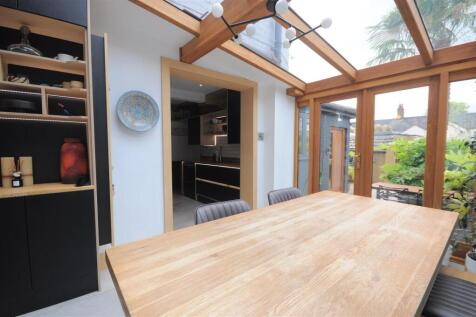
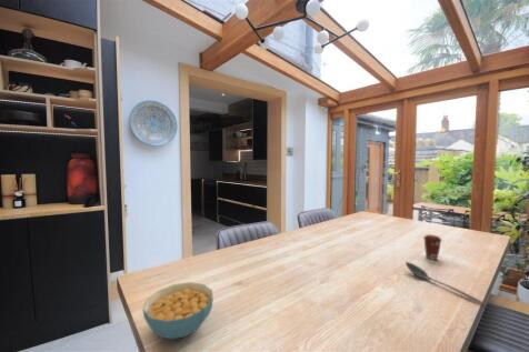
+ coffee cup [422,233,443,261]
+ cereal bowl [141,281,214,340]
+ stirrer [405,261,485,306]
